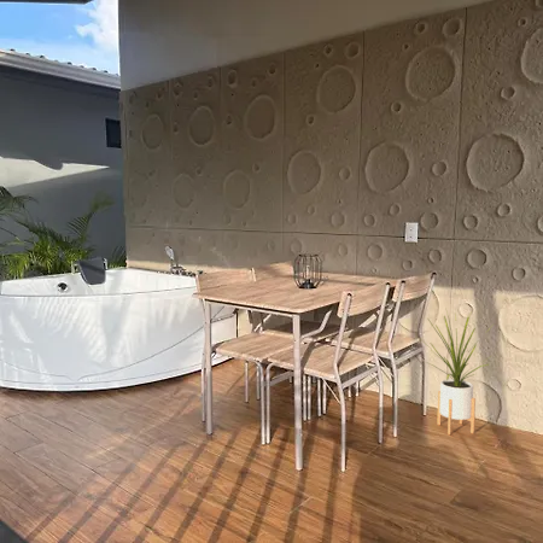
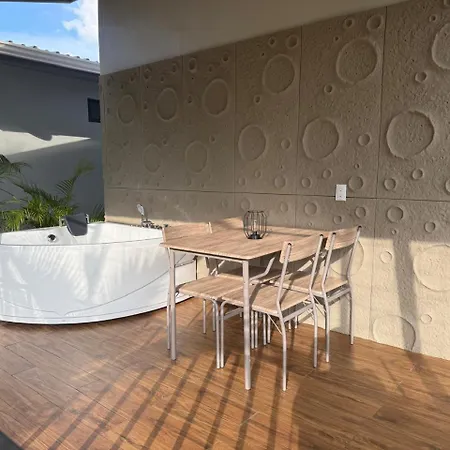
- house plant [422,306,495,436]
